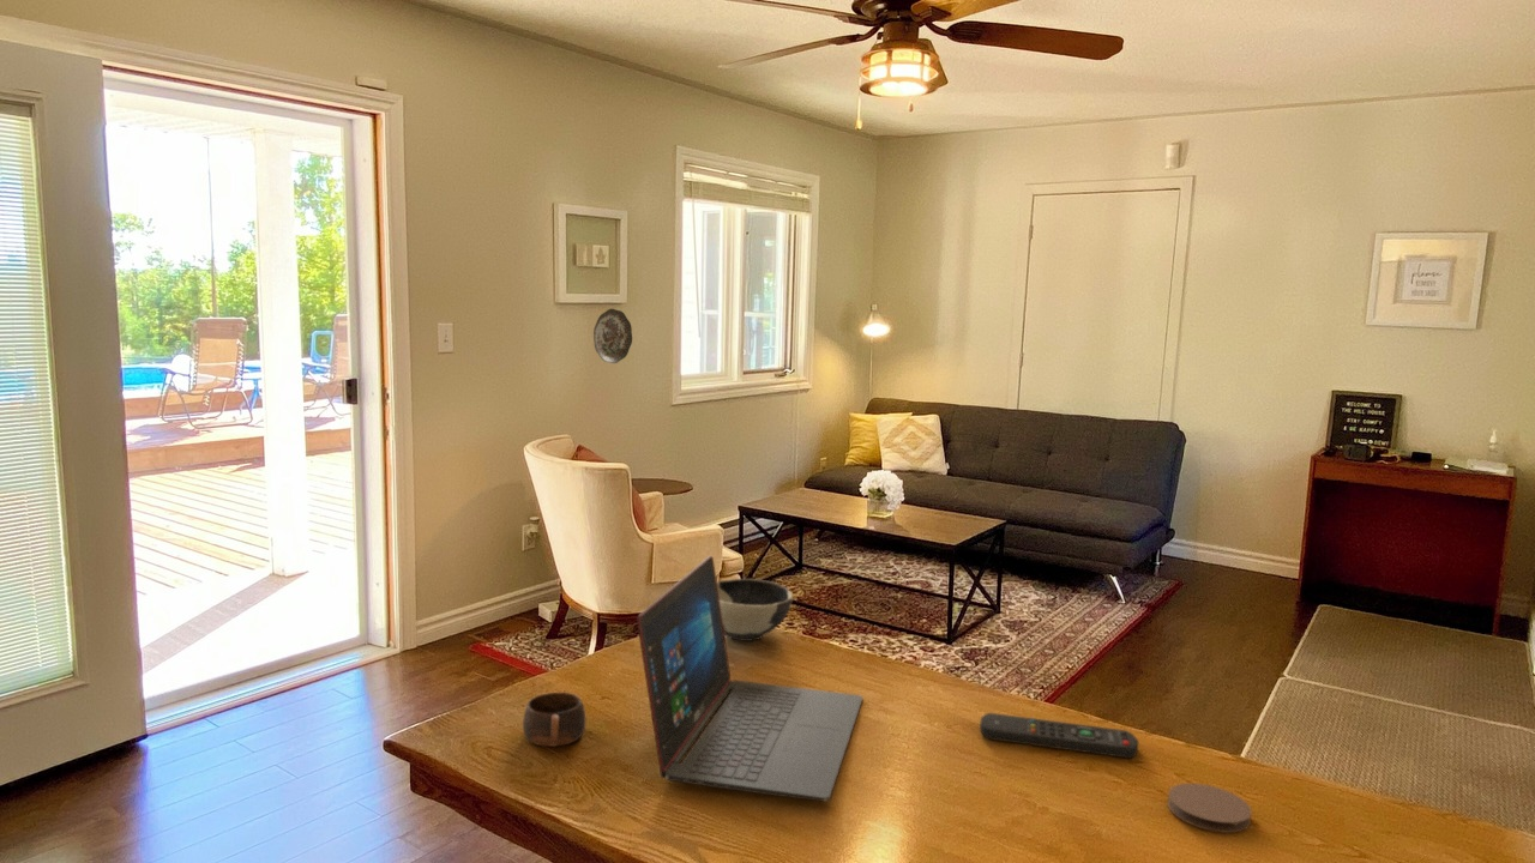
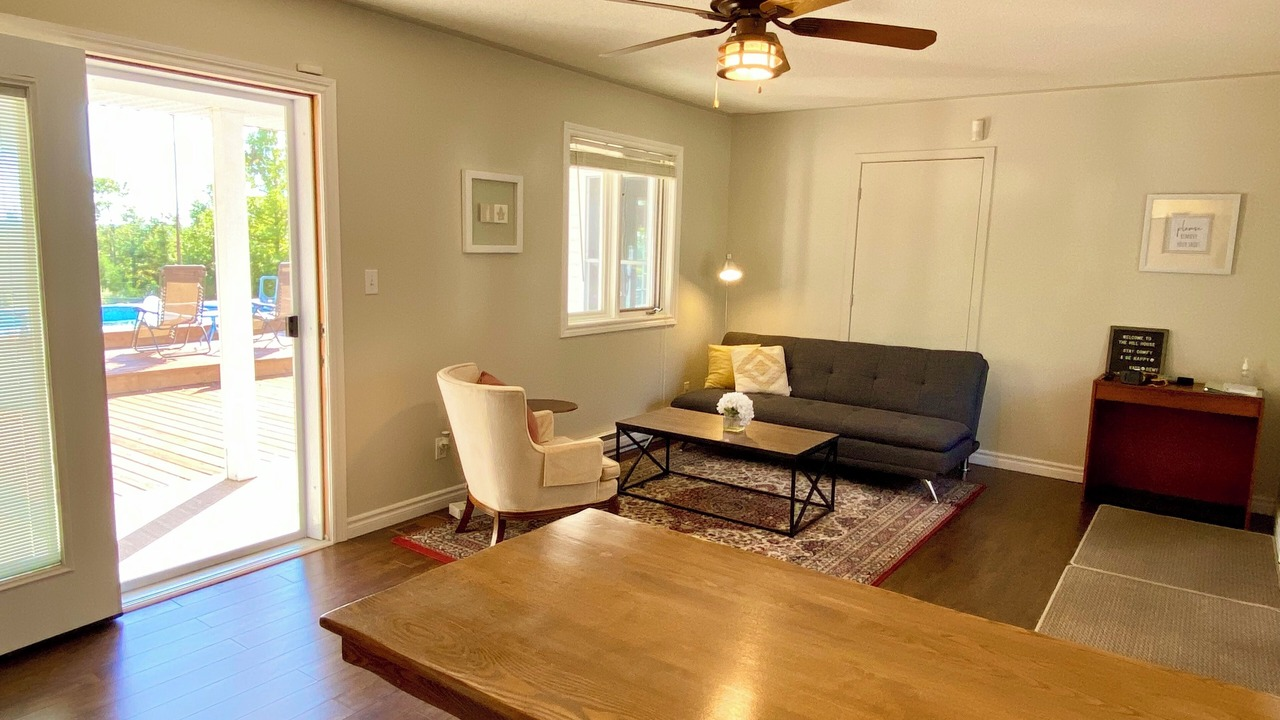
- cup [522,692,586,748]
- bowl [716,578,794,642]
- remote control [979,712,1139,760]
- decorative plate [592,308,633,364]
- coaster [1167,783,1253,834]
- laptop [636,555,863,803]
